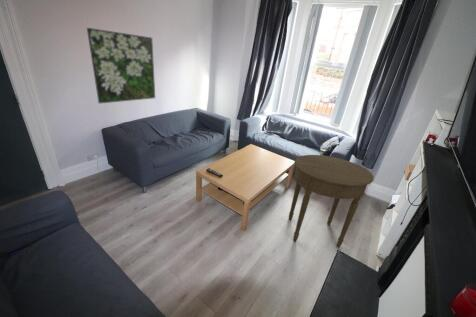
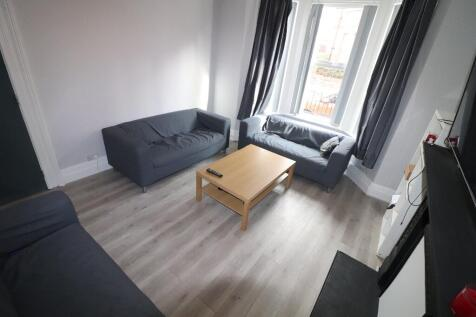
- side table [288,154,375,248]
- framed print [86,27,156,104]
